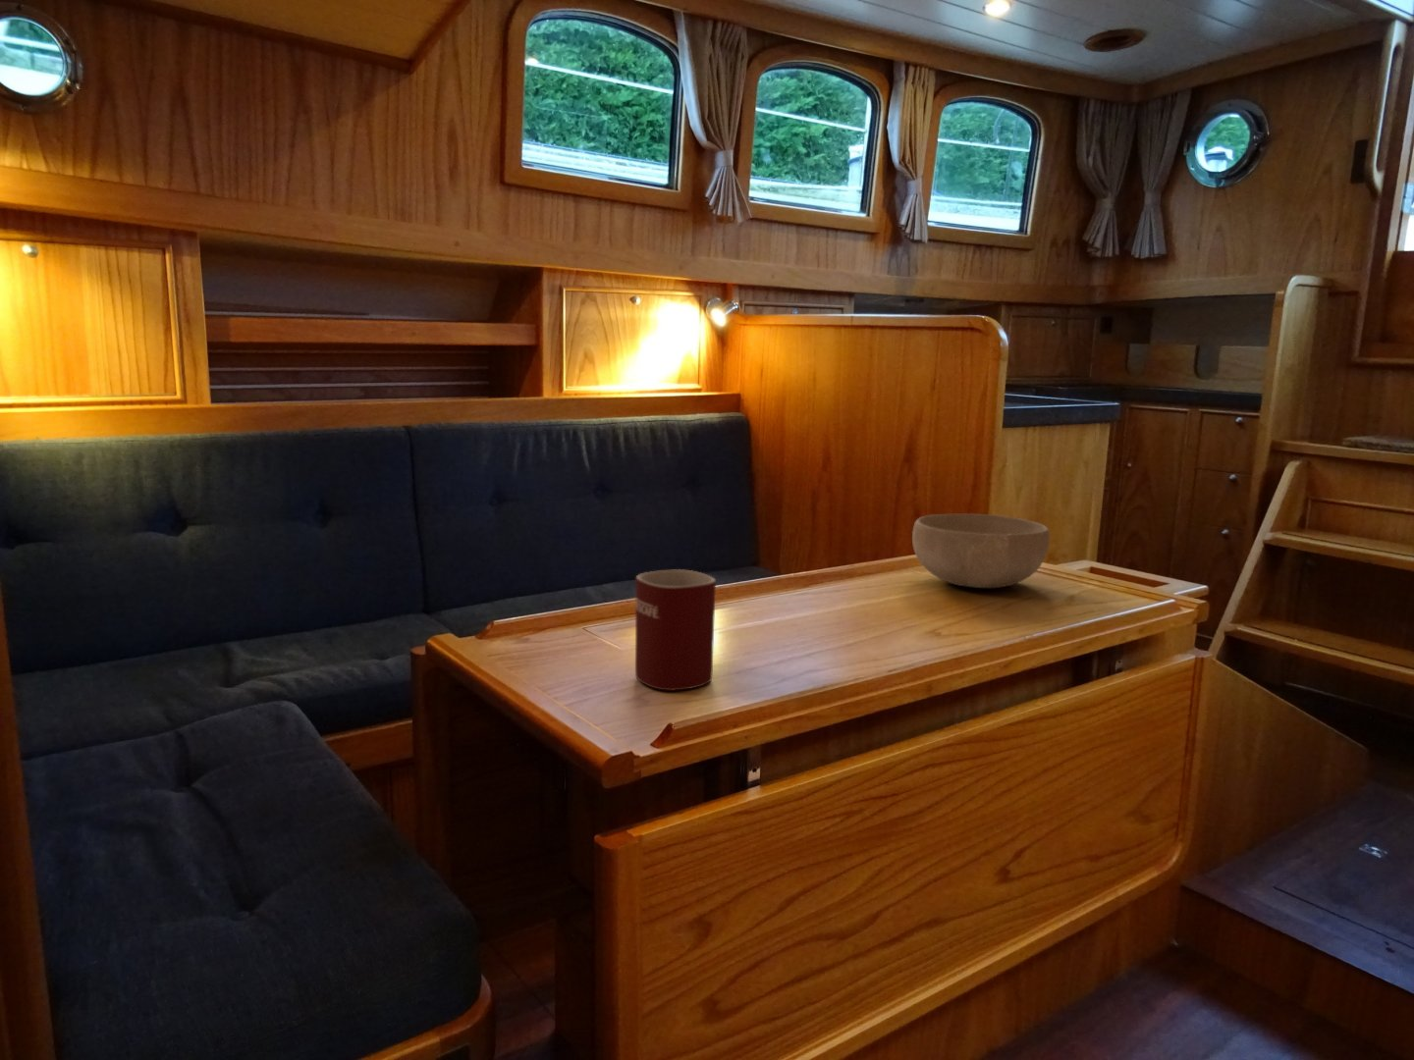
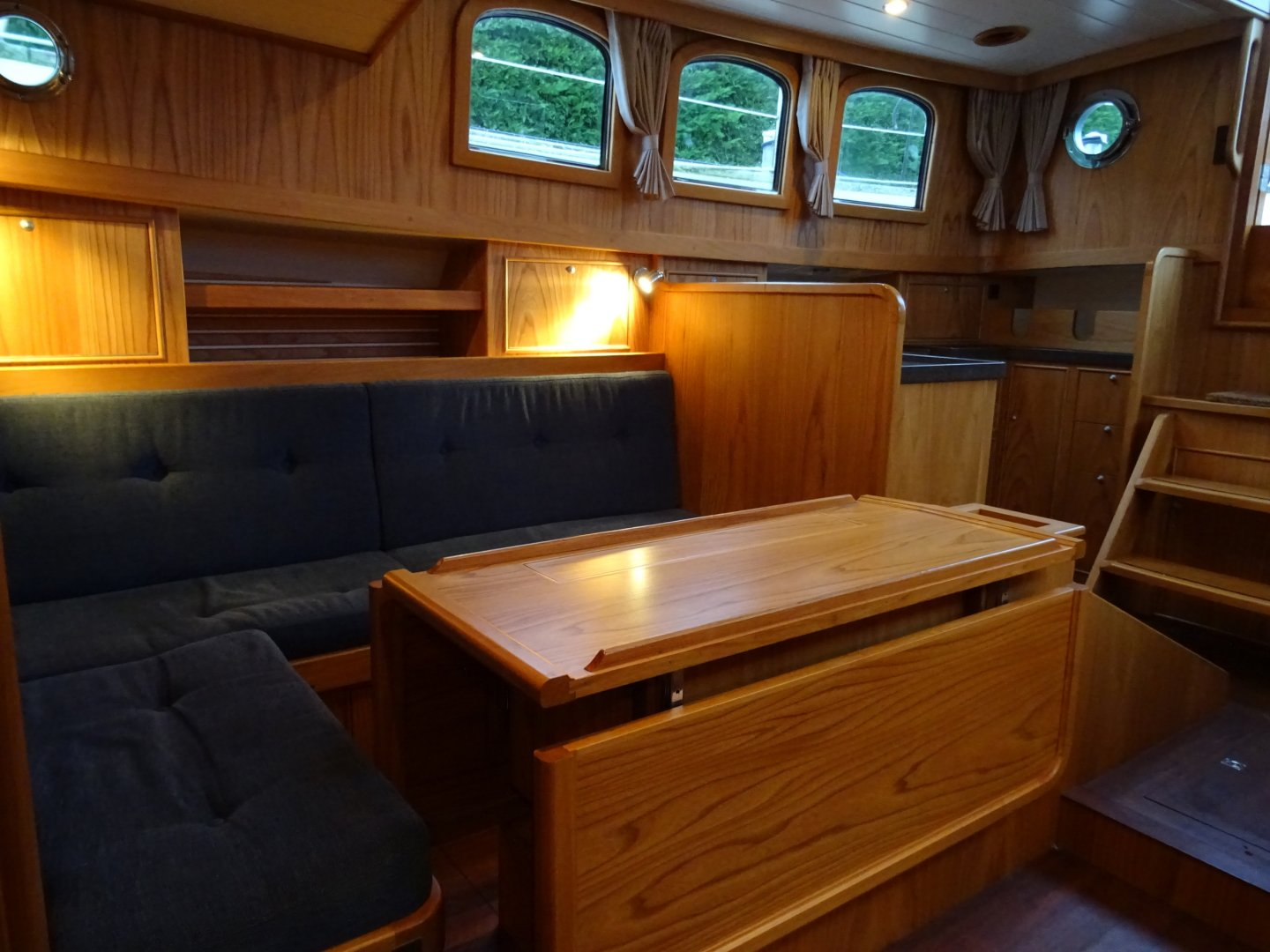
- mug [635,568,717,691]
- bowl [911,513,1051,589]
